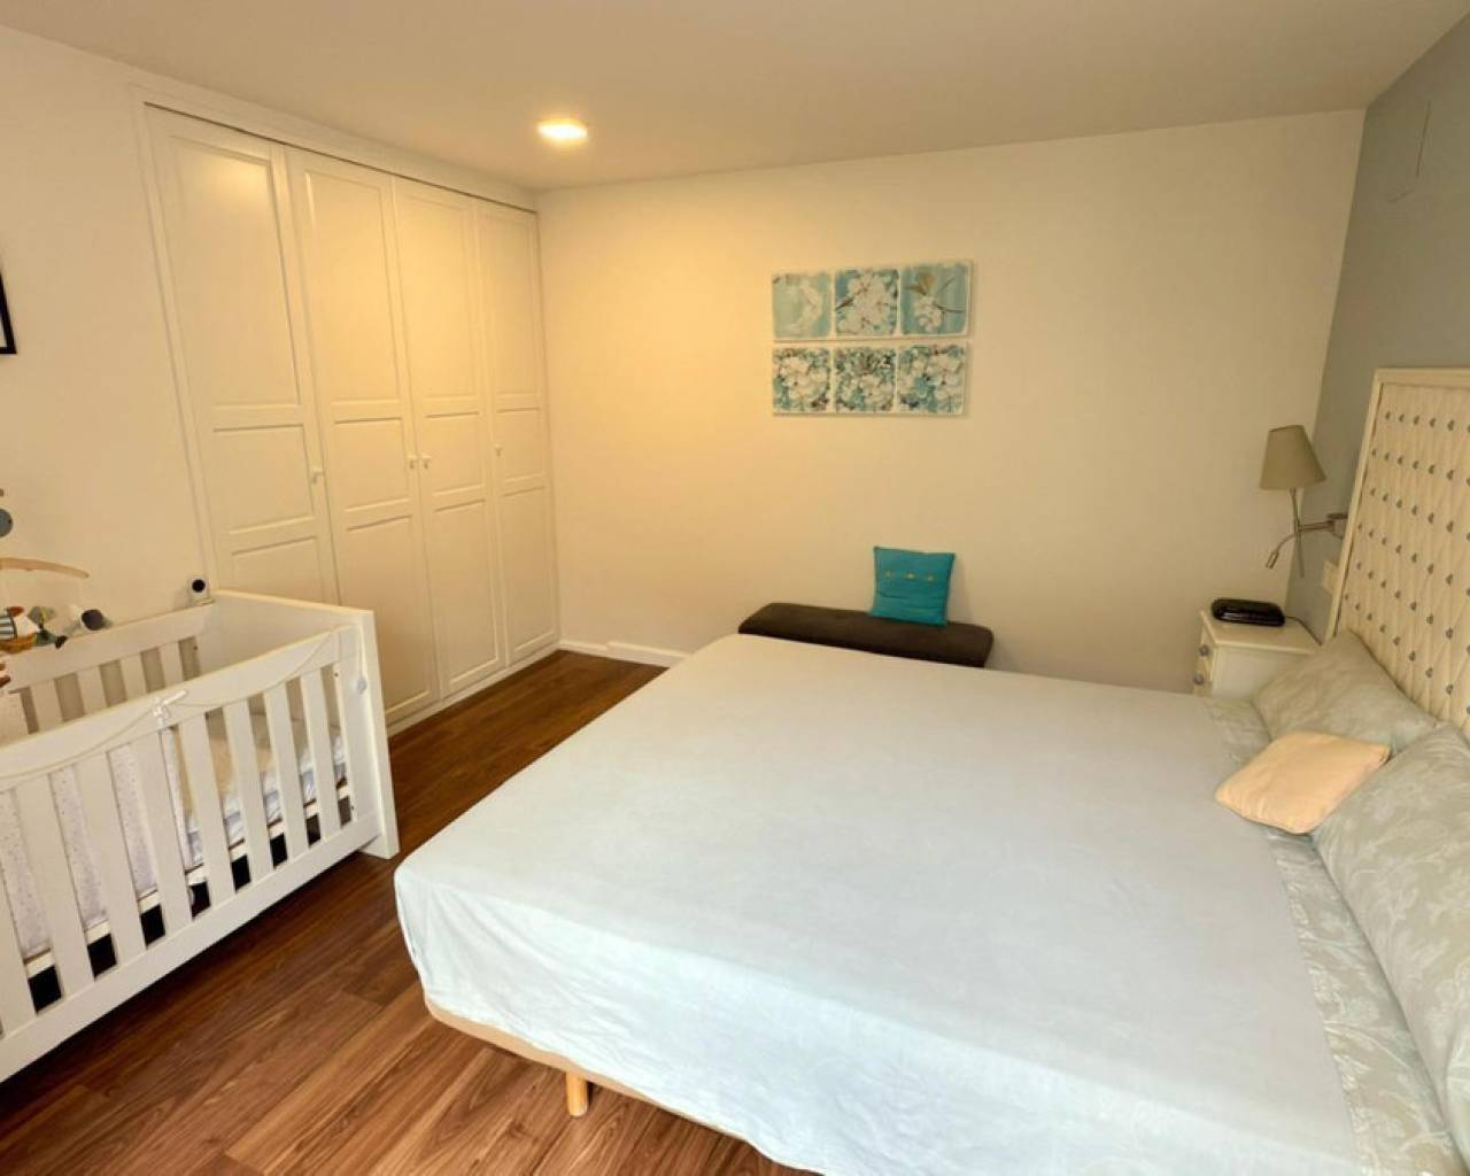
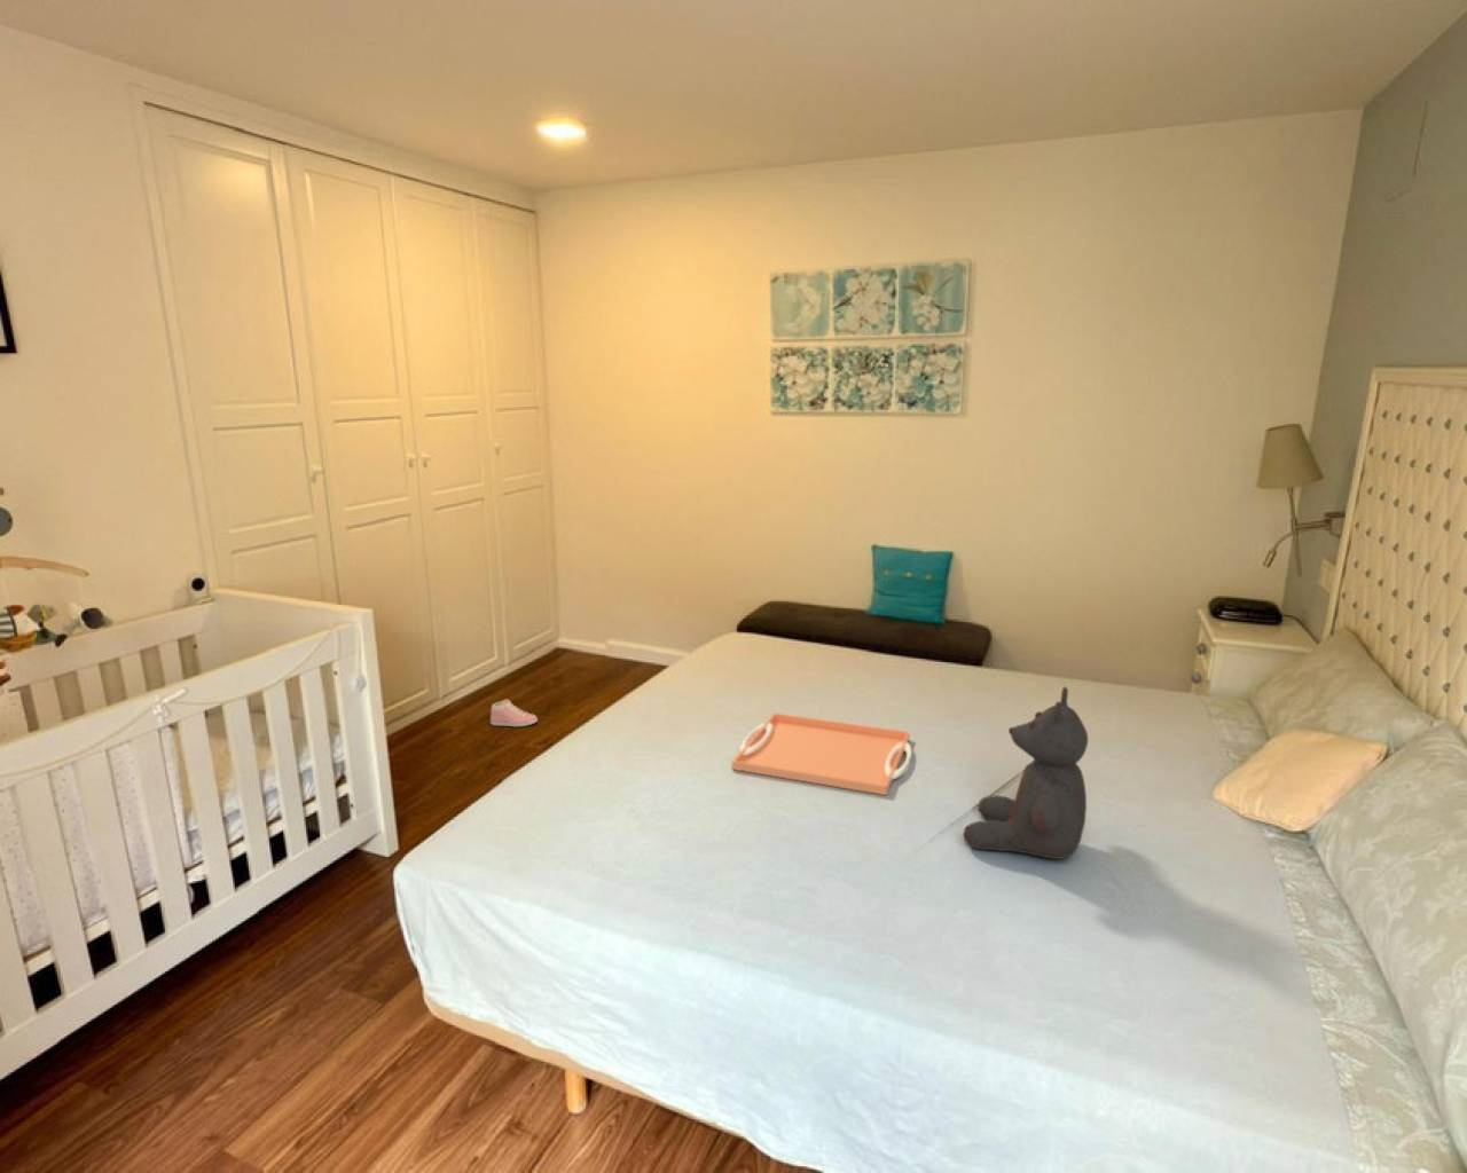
+ serving tray [732,711,914,796]
+ sneaker [490,699,539,728]
+ teddy bear [963,686,1089,861]
